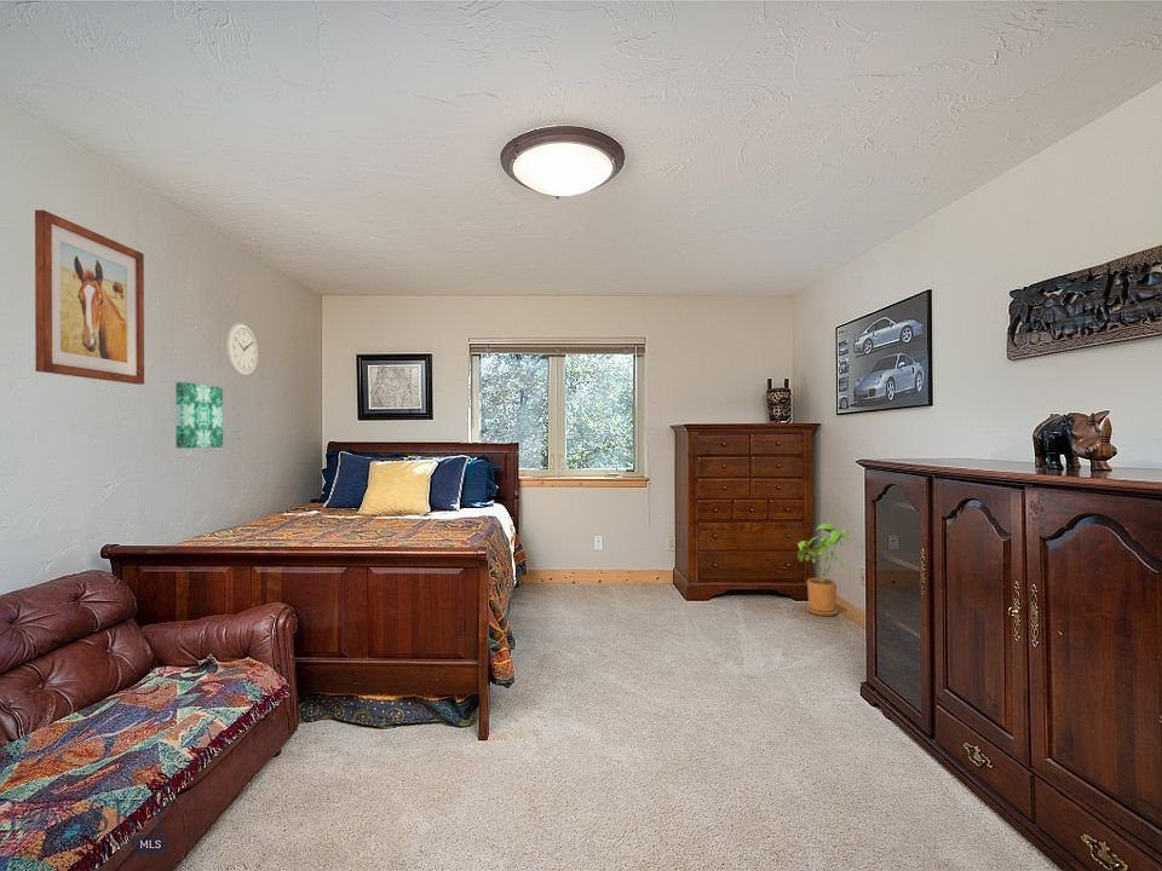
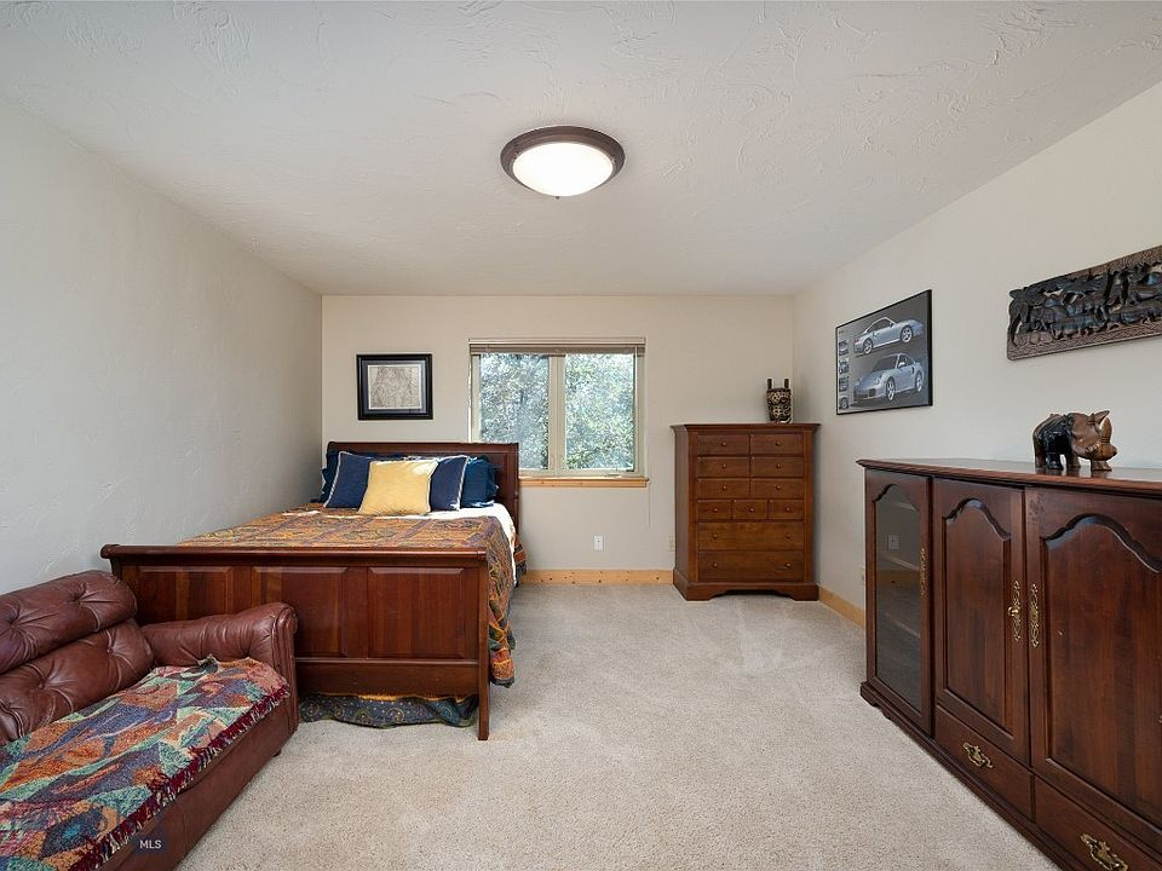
- wall art [174,381,224,449]
- wall clock [225,322,259,377]
- house plant [796,523,855,617]
- wall art [34,209,145,386]
